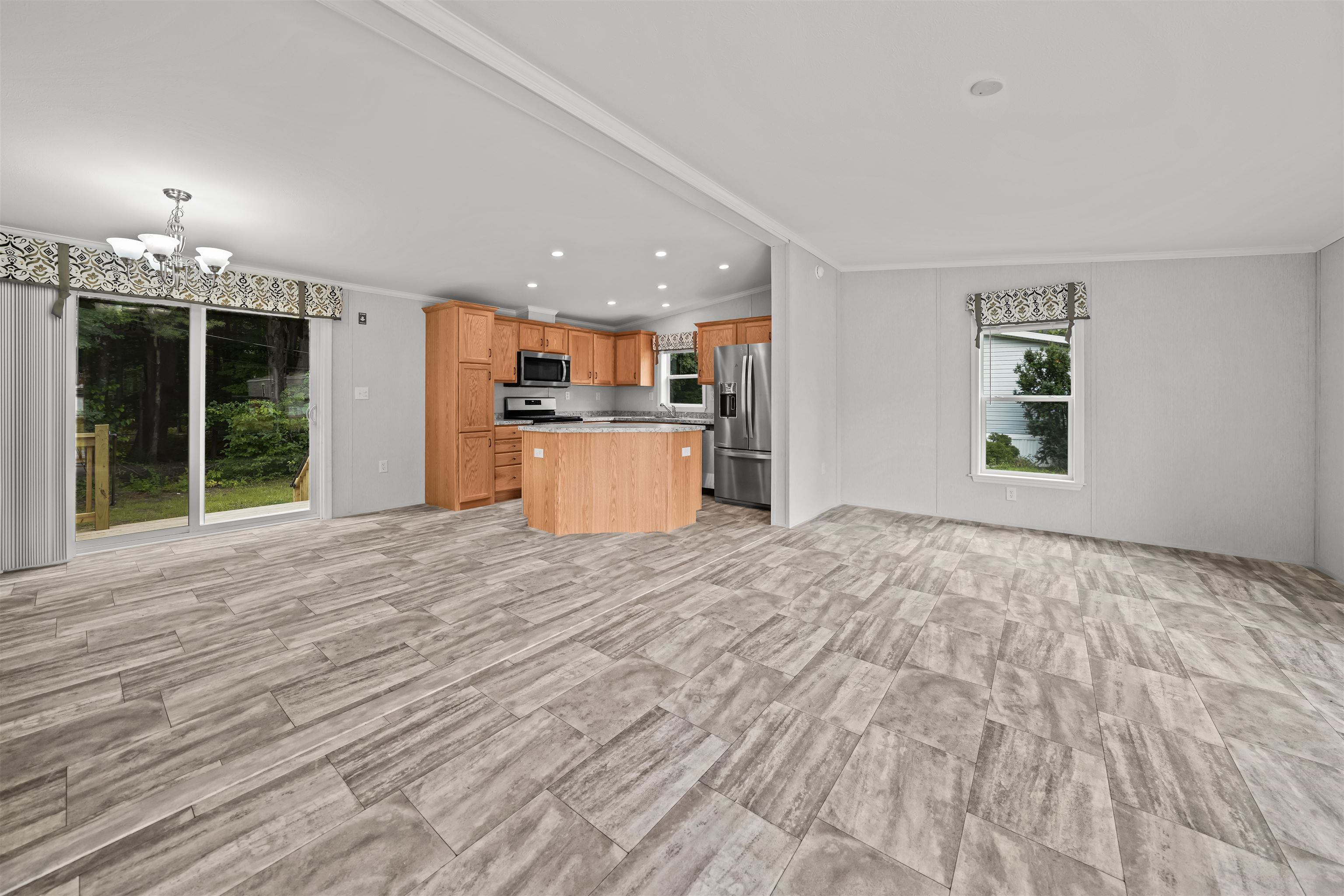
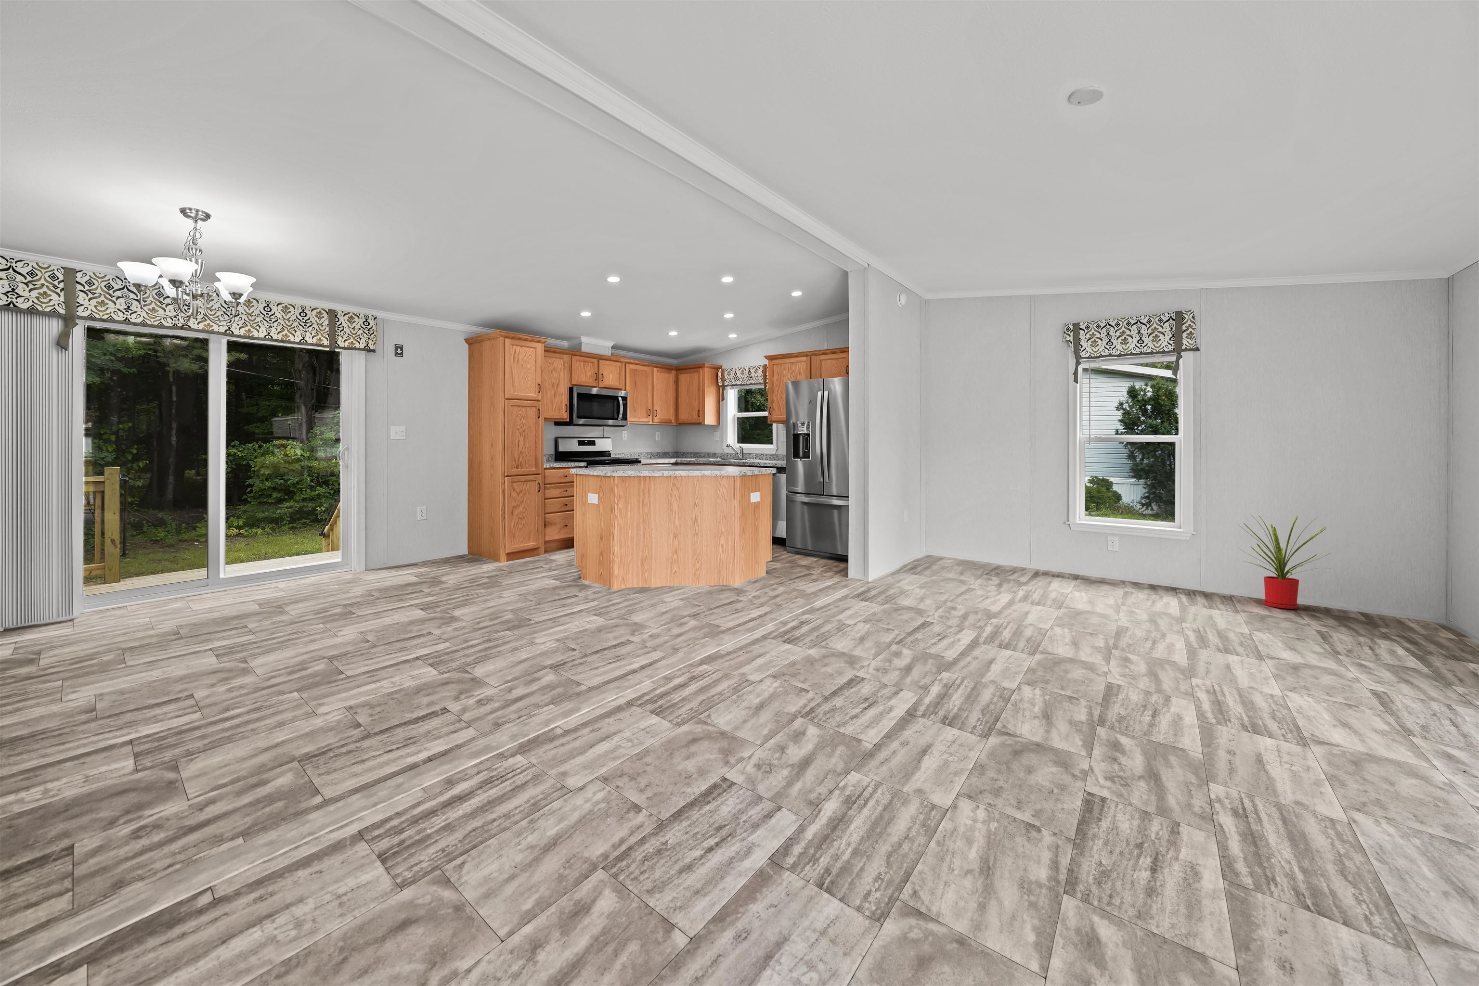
+ house plant [1237,514,1333,610]
